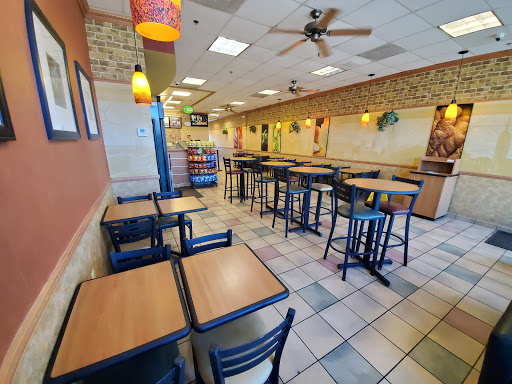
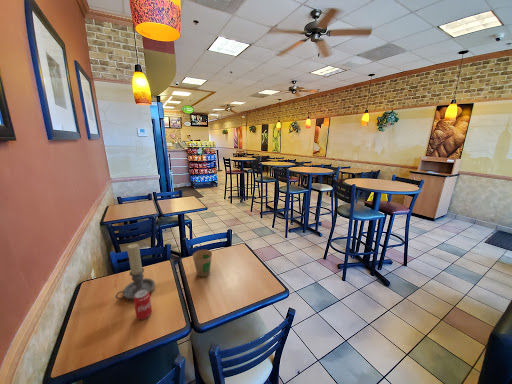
+ candle holder [115,242,156,300]
+ beverage can [133,290,153,321]
+ paper cup [191,249,213,278]
